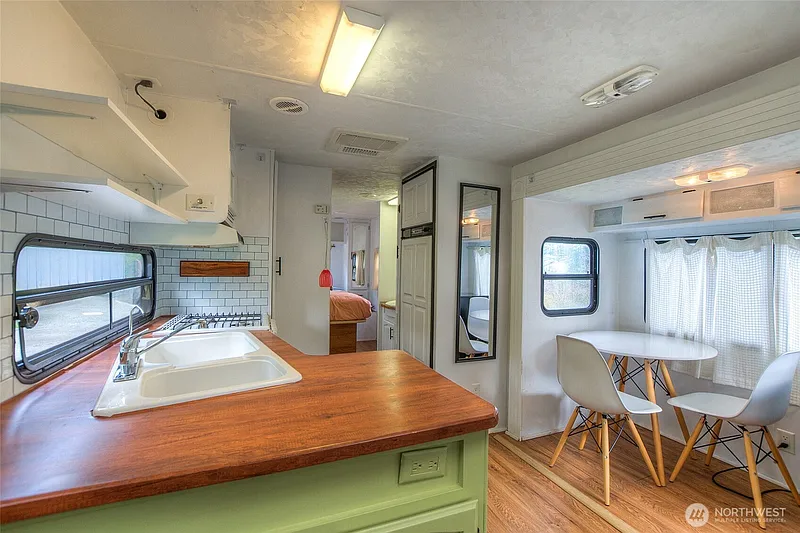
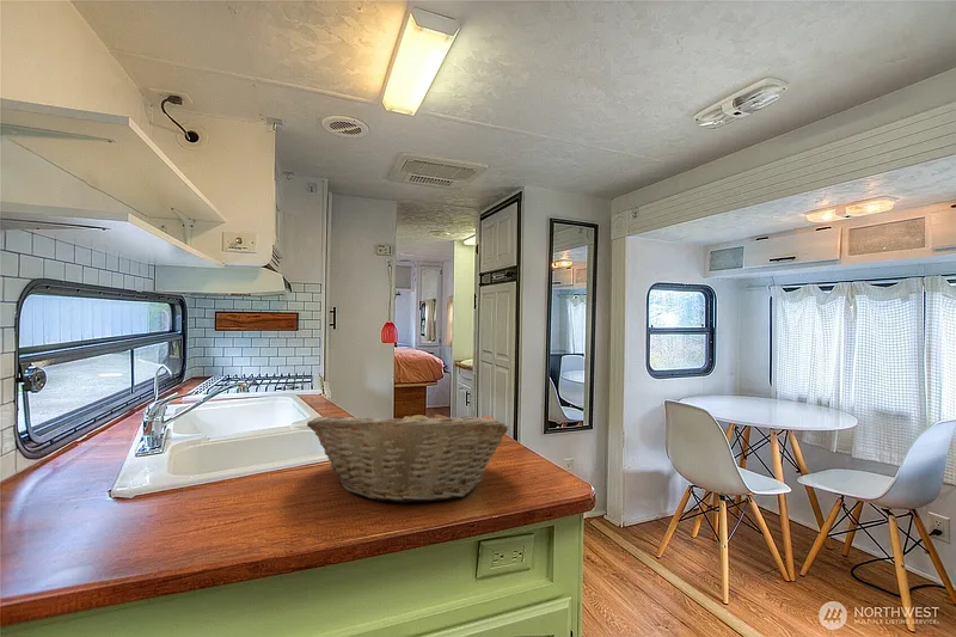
+ fruit basket [306,405,509,504]
